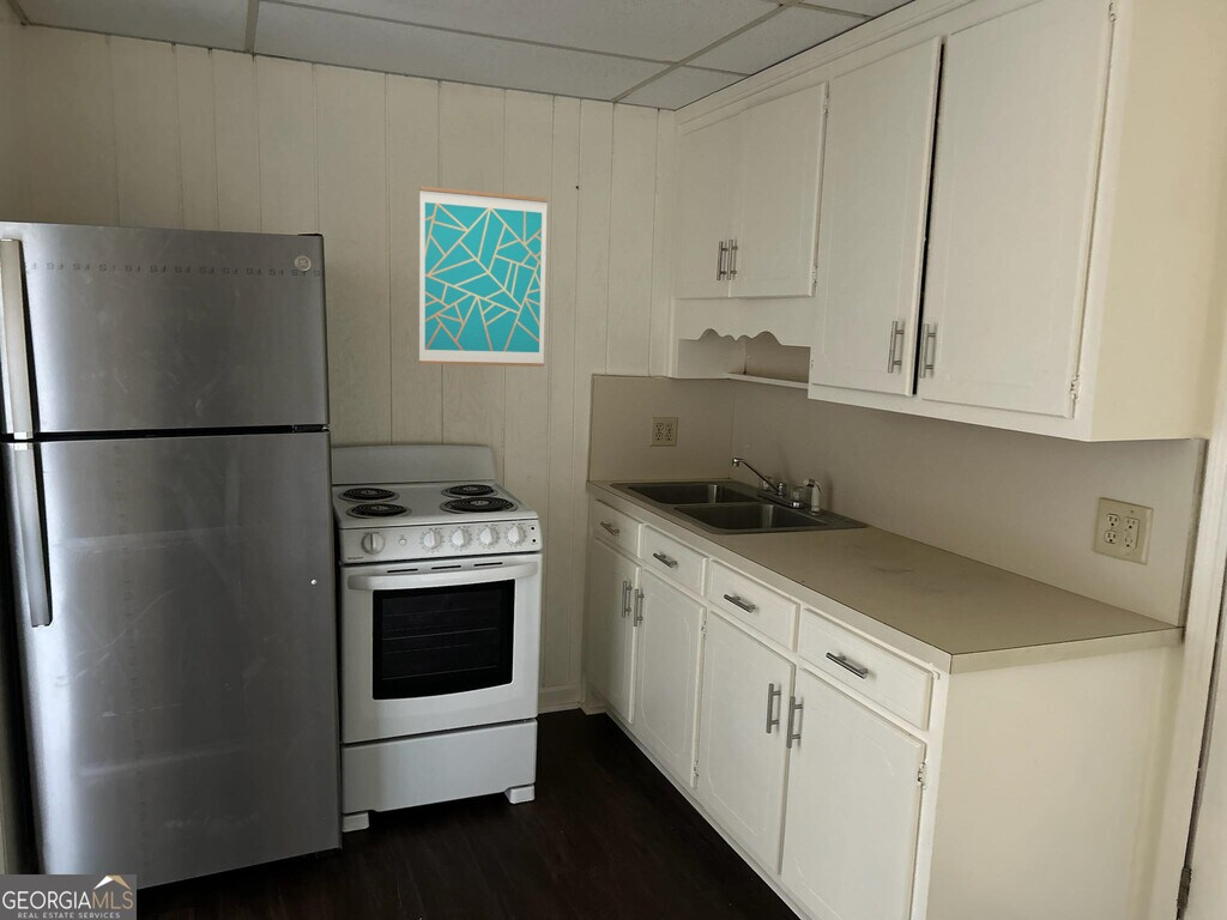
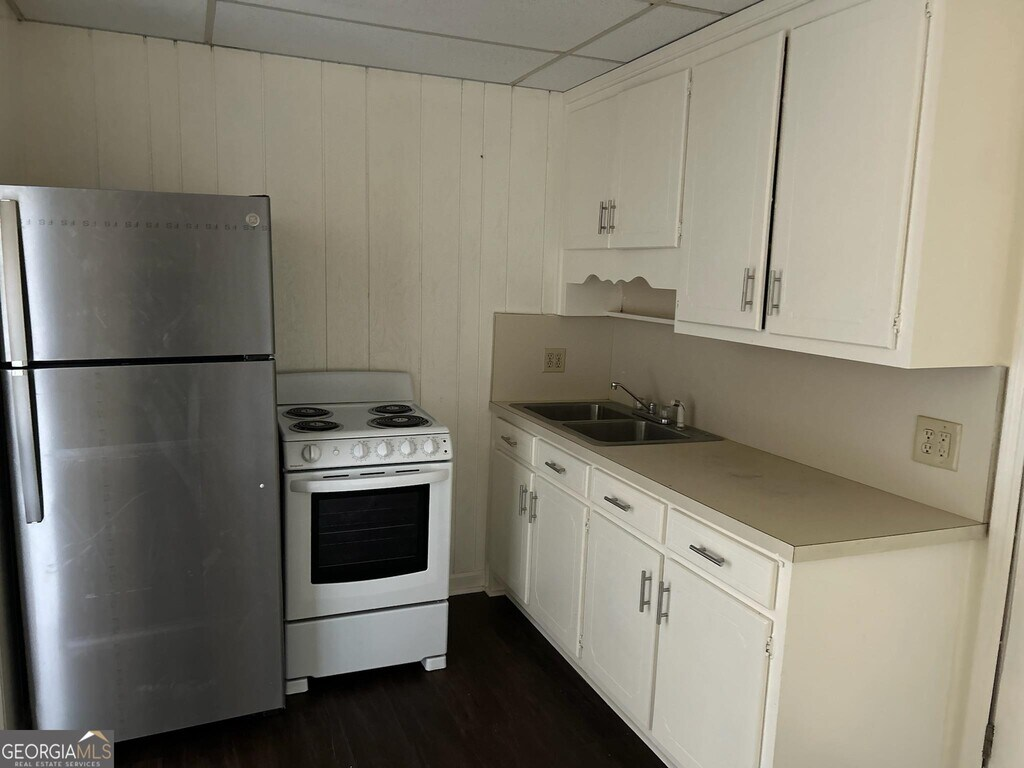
- wall art [418,184,549,368]
